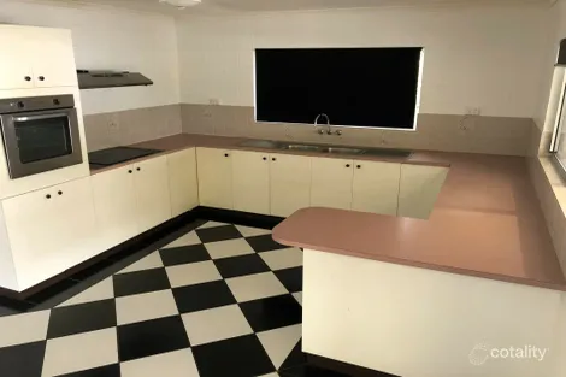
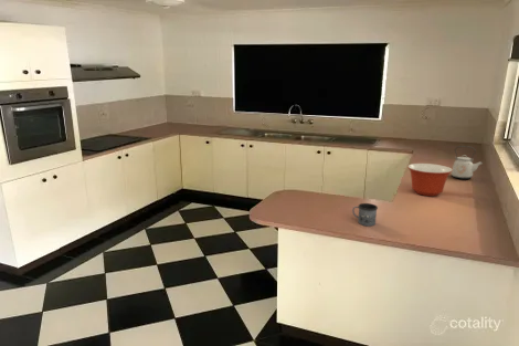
+ mixing bowl [406,162,453,197]
+ kettle [451,145,484,180]
+ mug [351,202,379,228]
